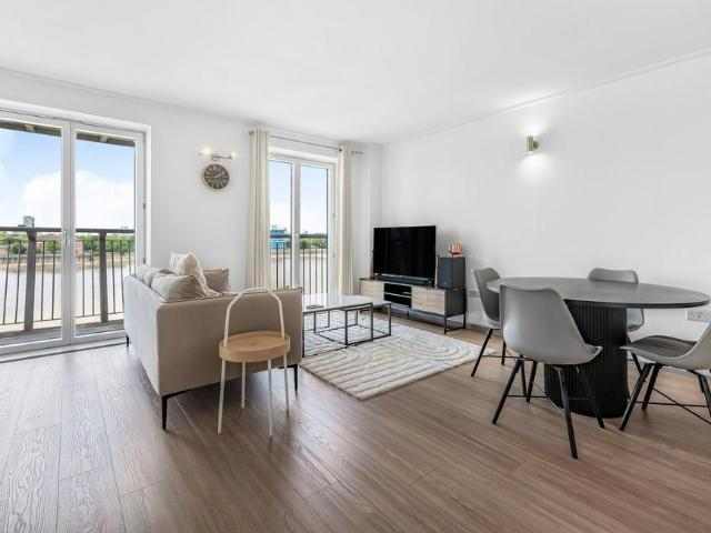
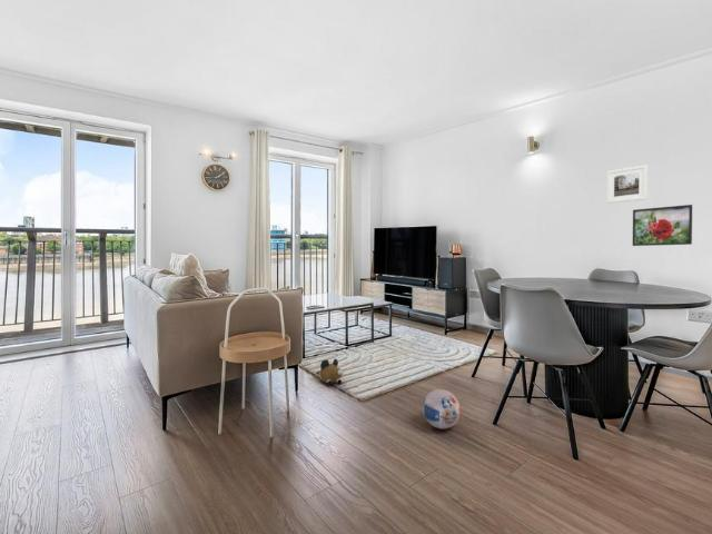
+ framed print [606,164,649,205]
+ ball [422,388,462,429]
+ plush toy [316,358,344,386]
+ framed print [632,204,693,247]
